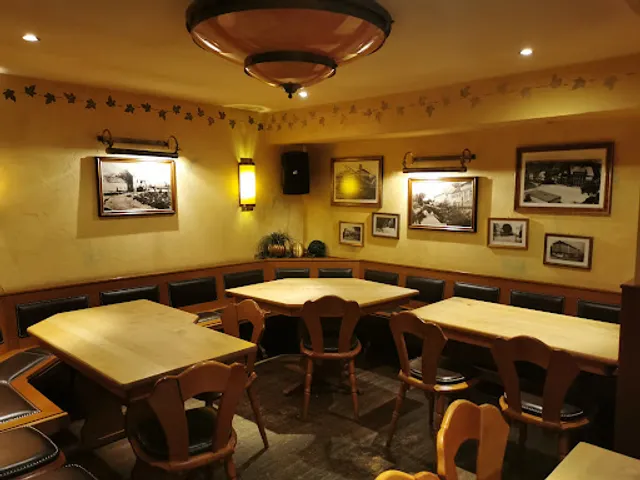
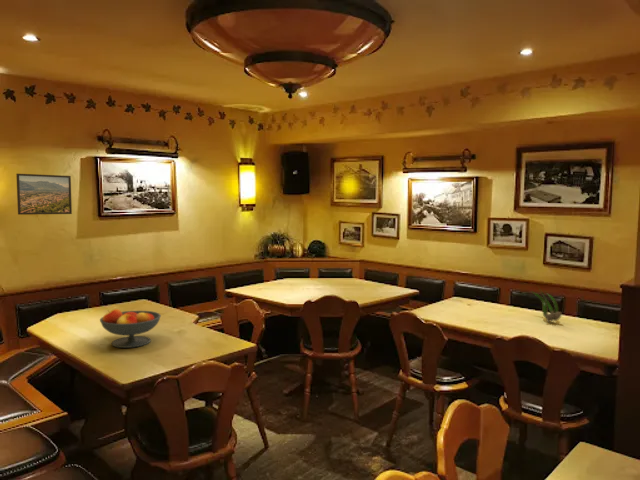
+ fruit bowl [99,308,162,349]
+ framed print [15,173,73,216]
+ plant [530,284,563,323]
